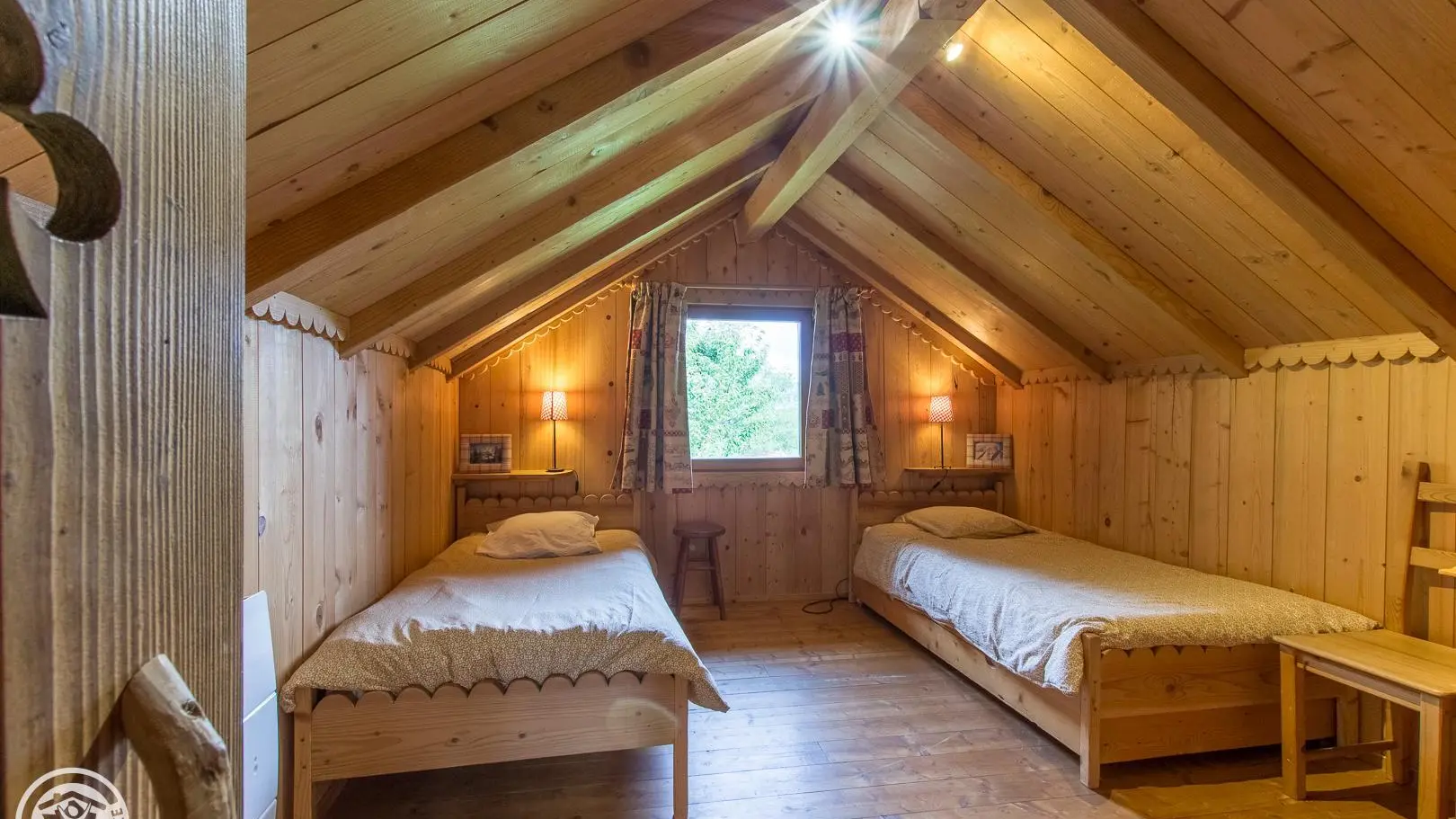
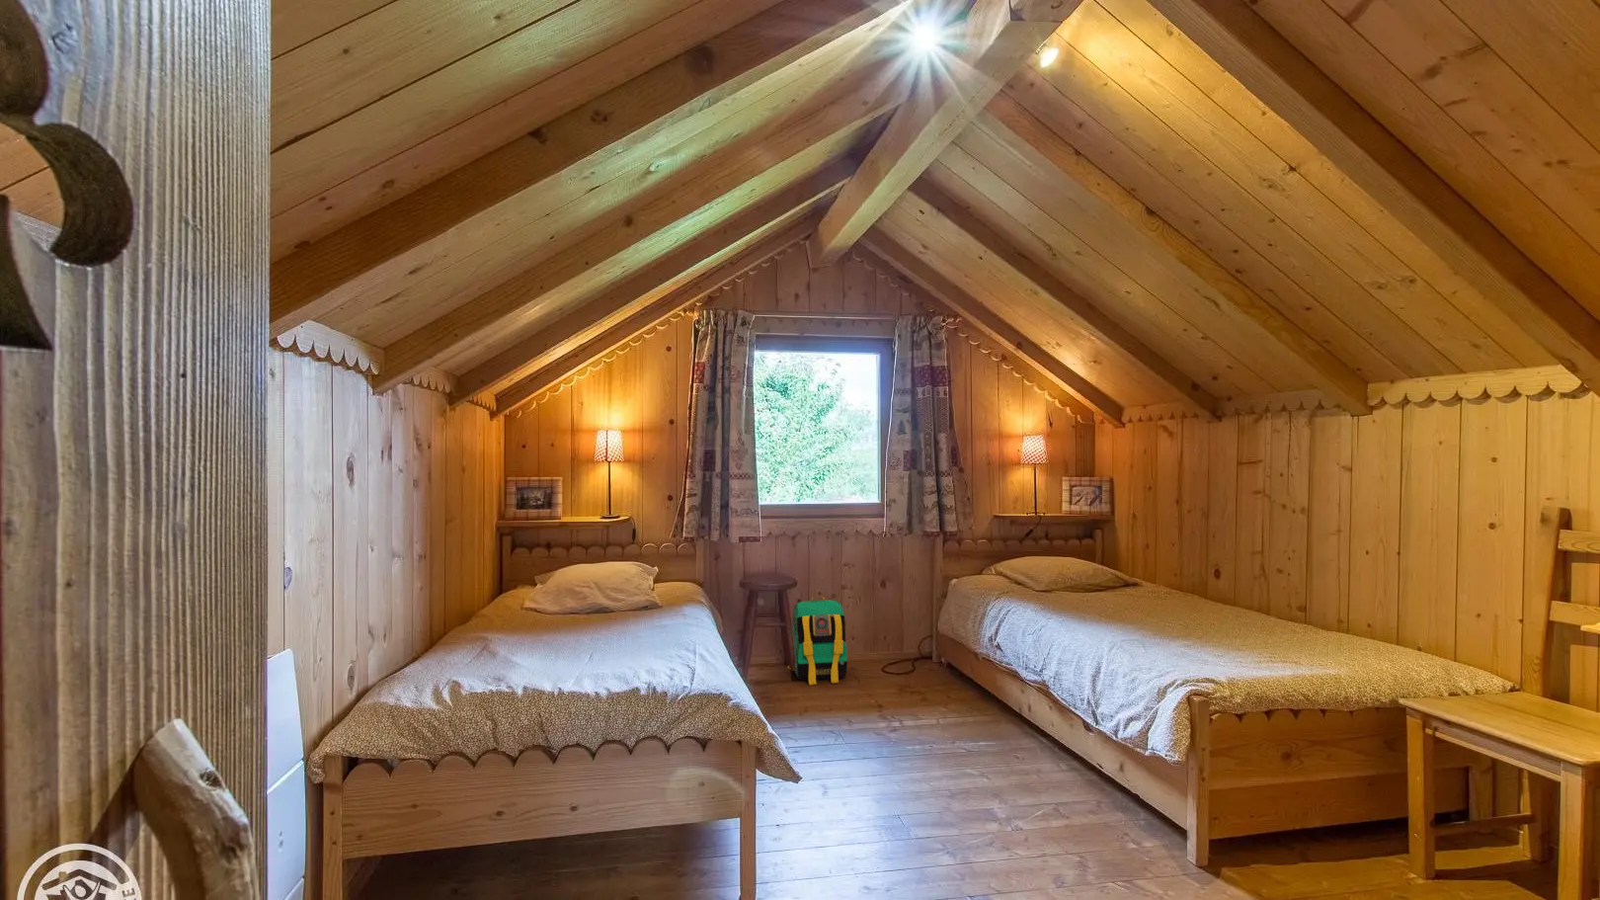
+ backpack [786,595,848,687]
